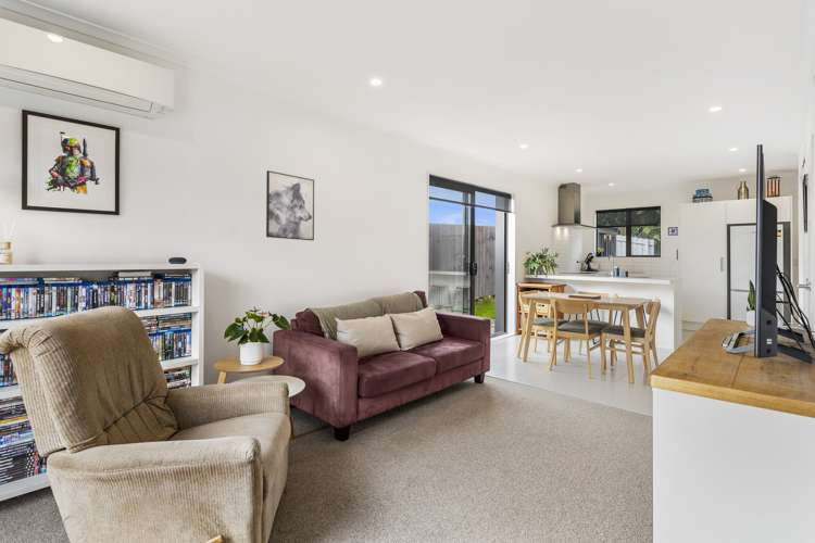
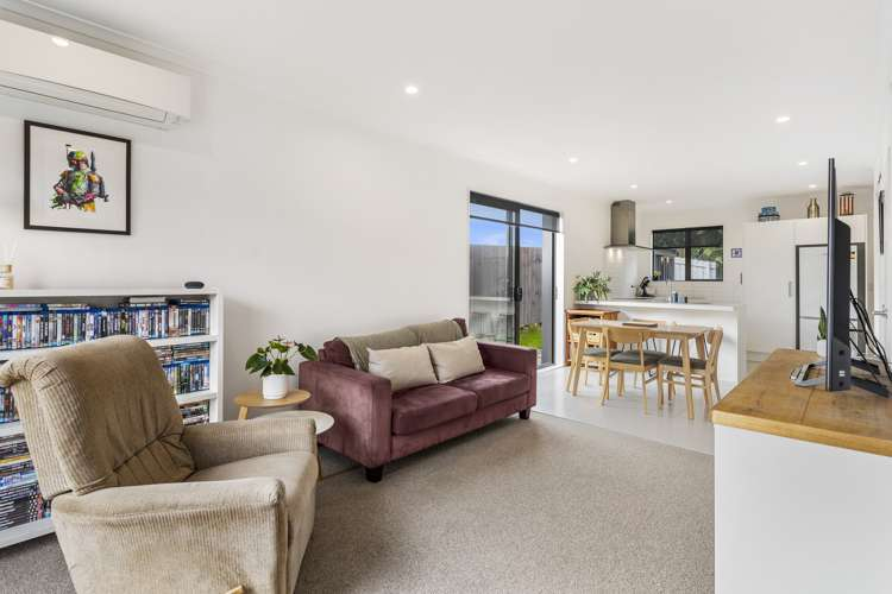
- wall art [265,169,315,241]
